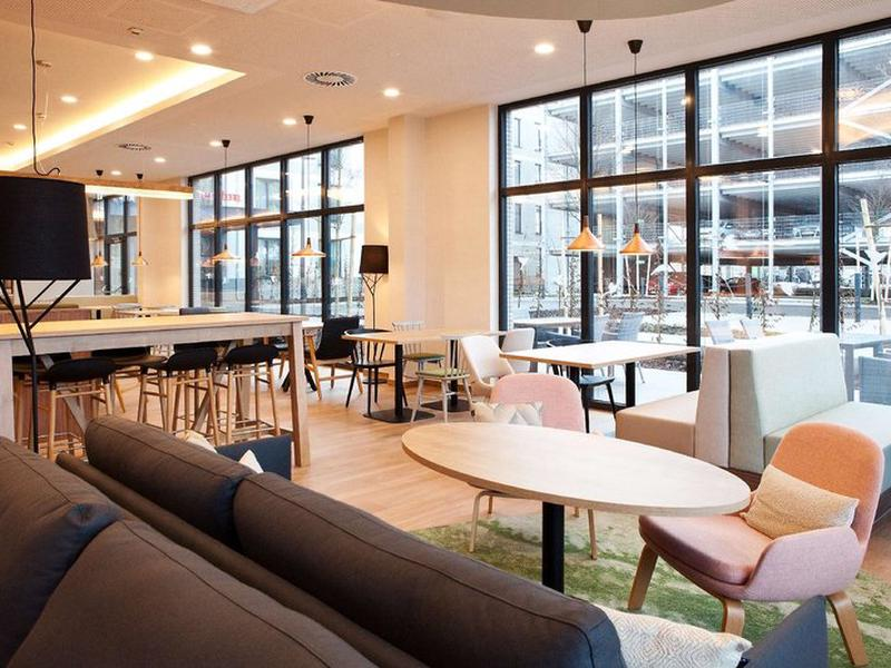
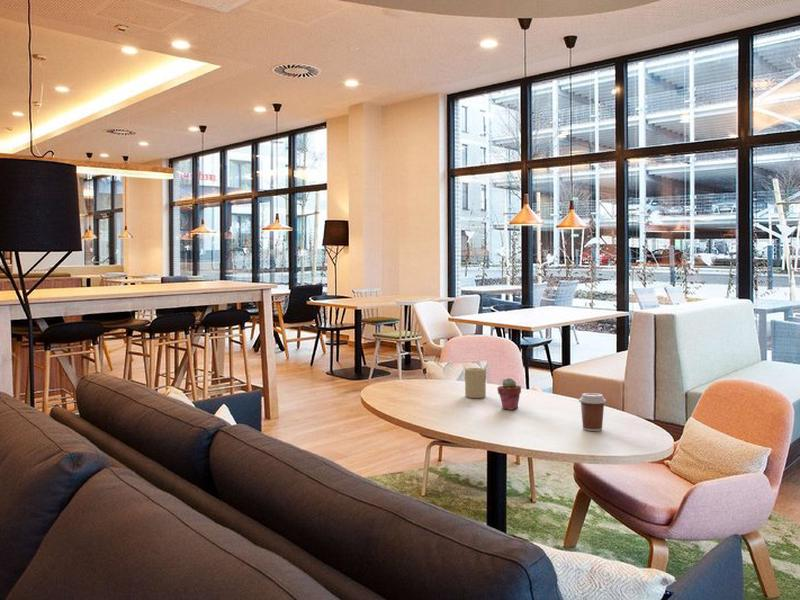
+ coffee cup [578,392,607,432]
+ potted succulent [496,377,522,411]
+ candle [463,367,487,399]
